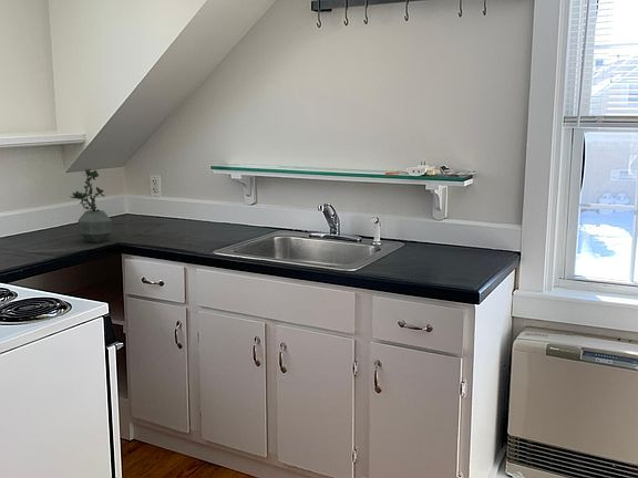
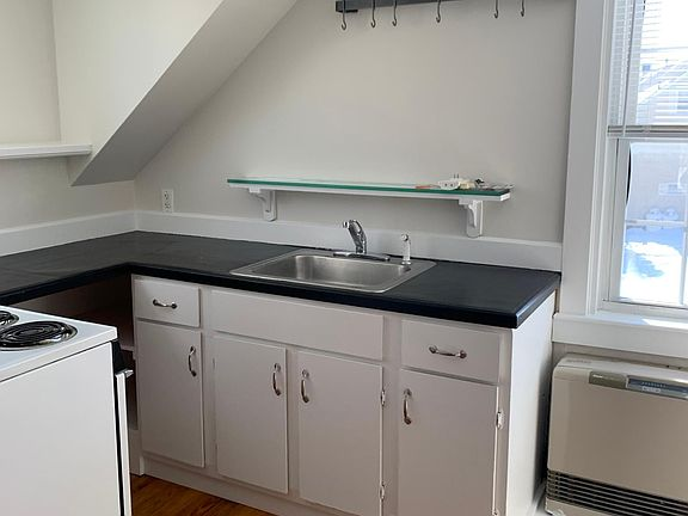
- potted plant [69,167,113,243]
